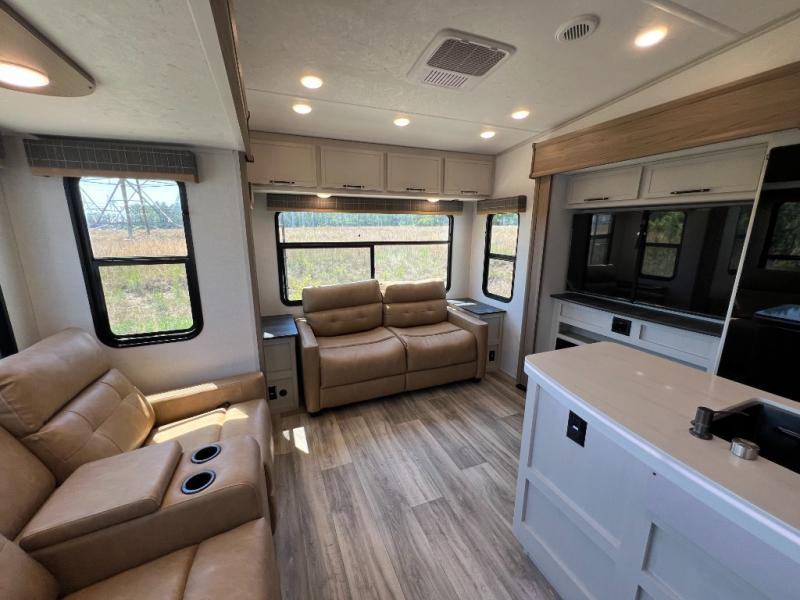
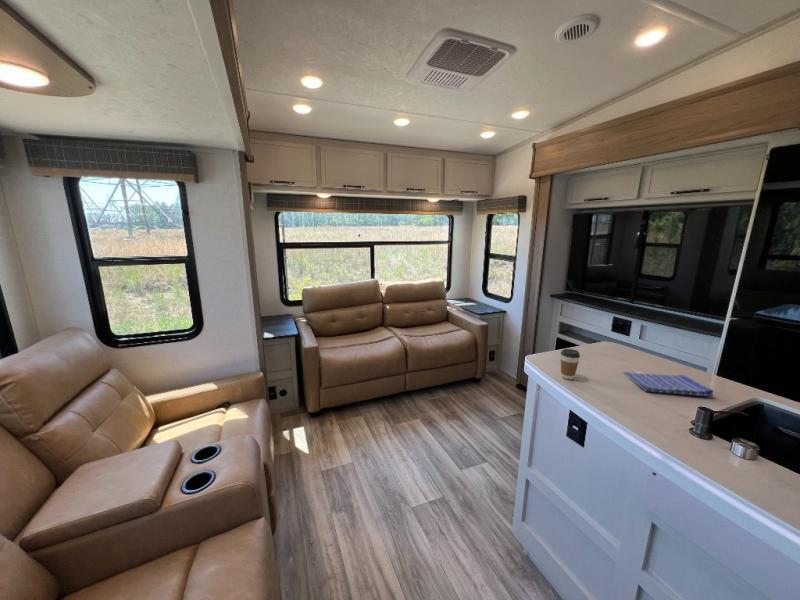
+ dish towel [623,371,715,397]
+ coffee cup [560,348,581,380]
